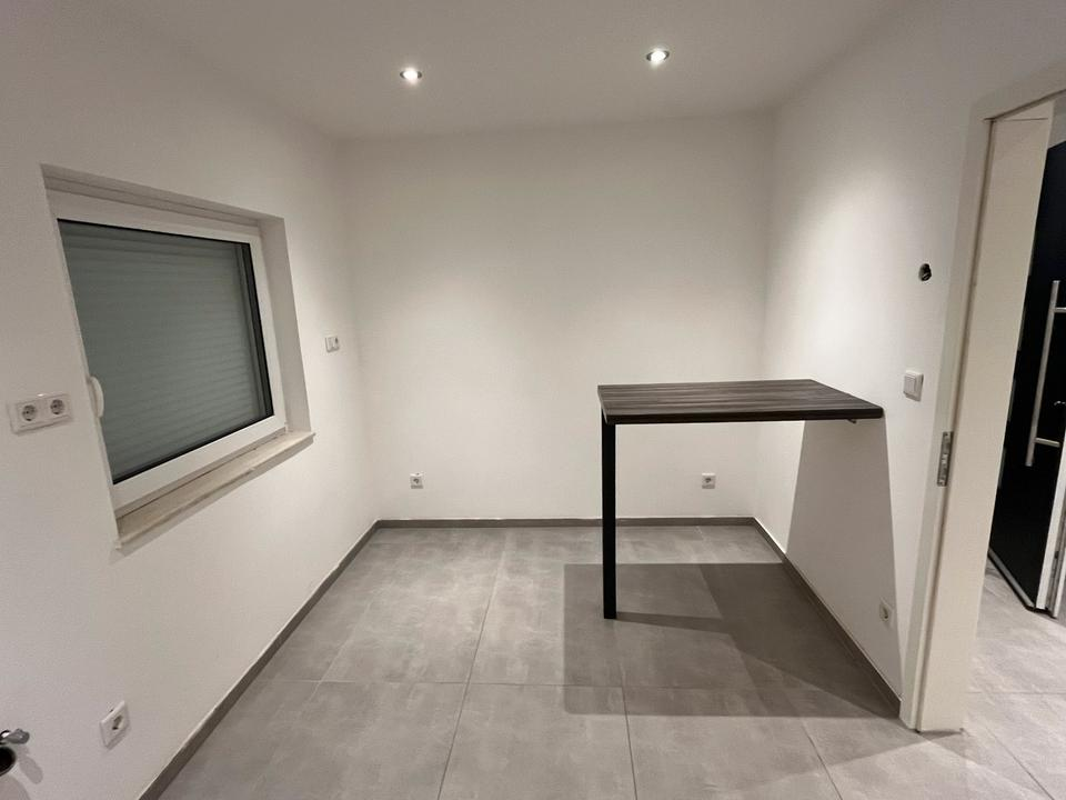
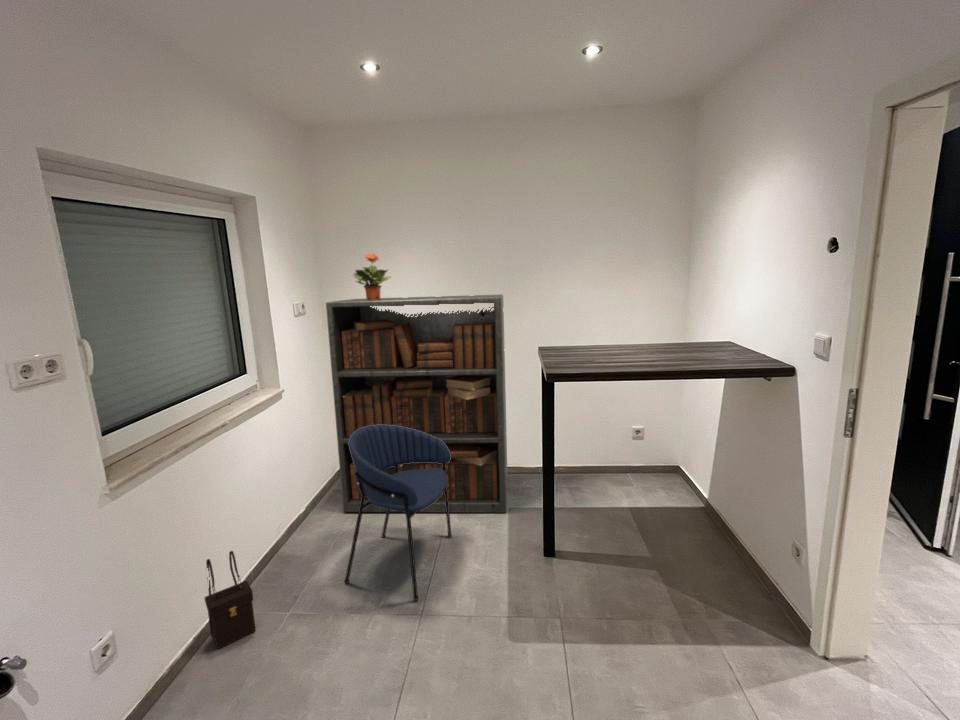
+ bookcase [325,294,509,514]
+ satchel [204,550,257,650]
+ potted plant [352,252,392,300]
+ chair [343,424,453,602]
